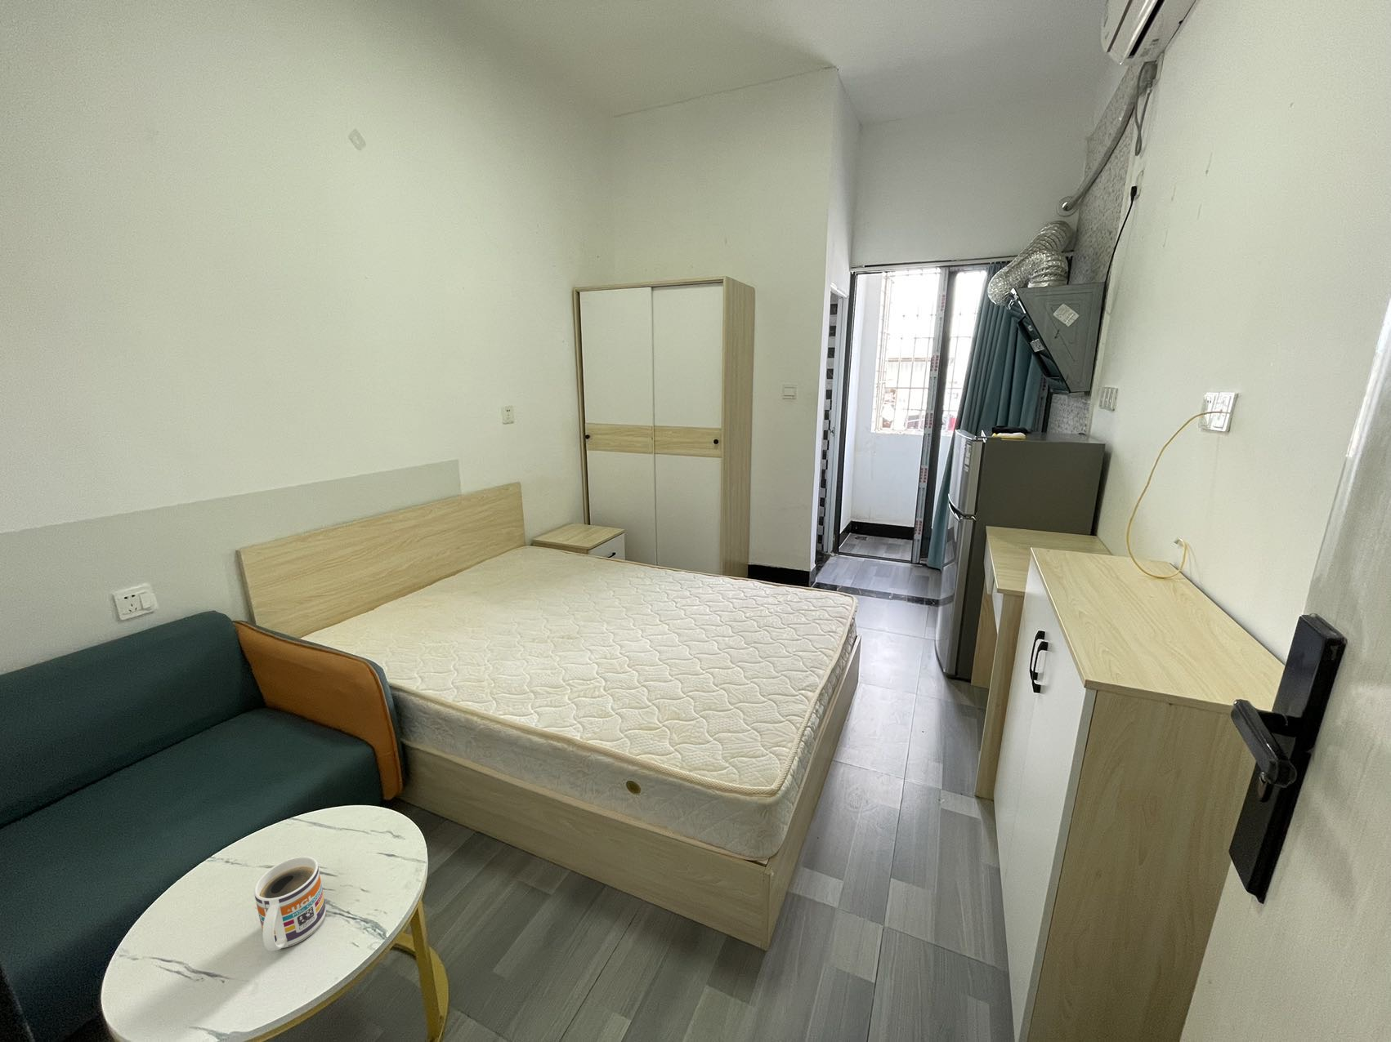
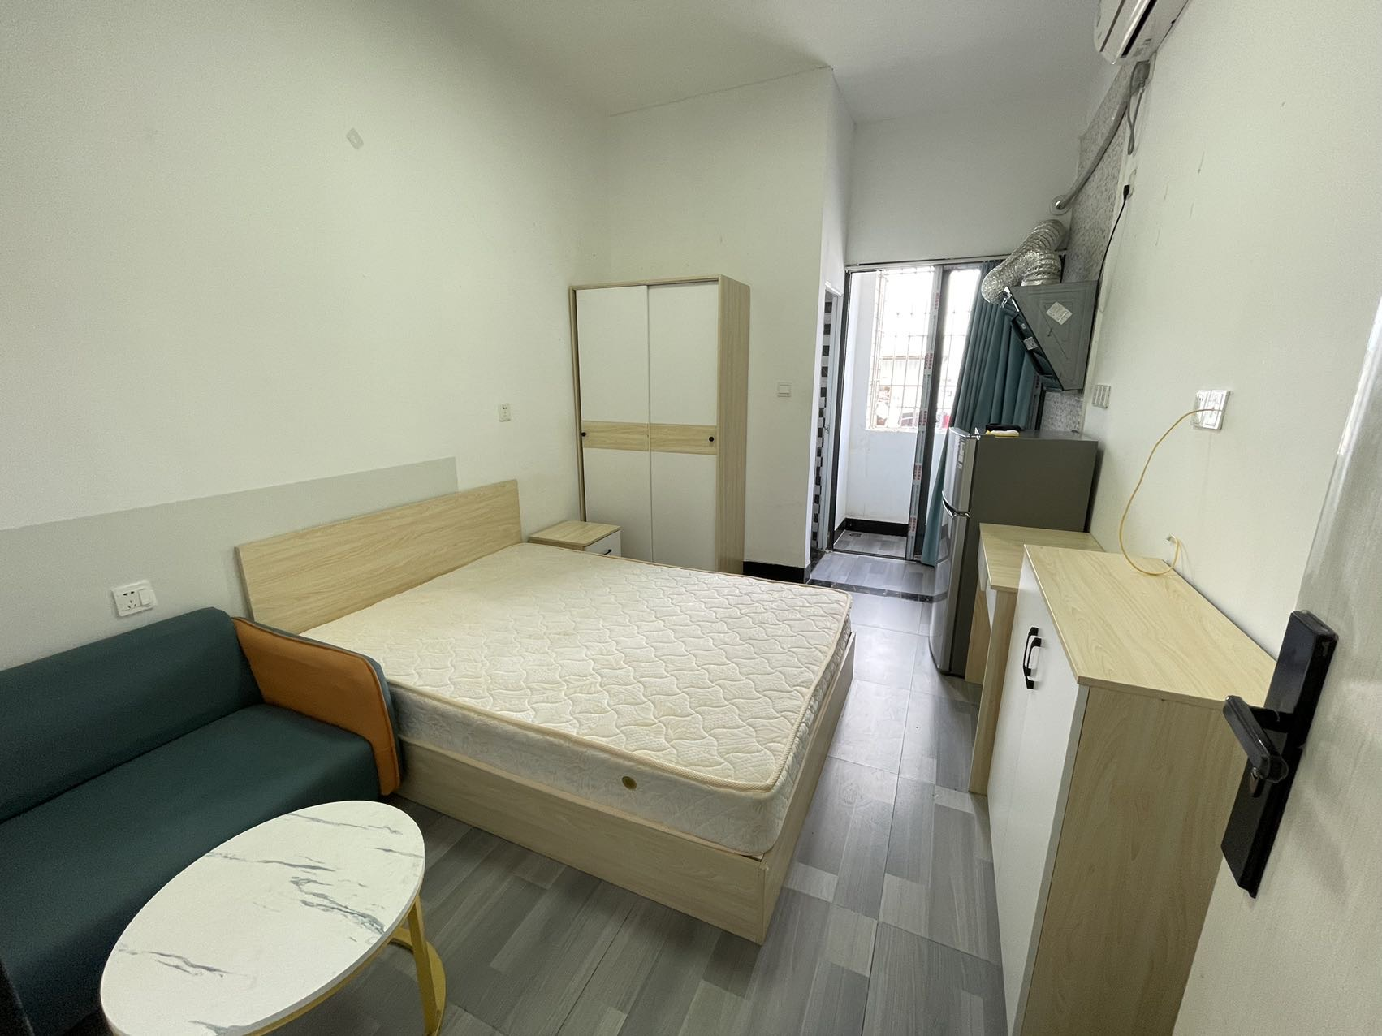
- mug [253,855,326,952]
